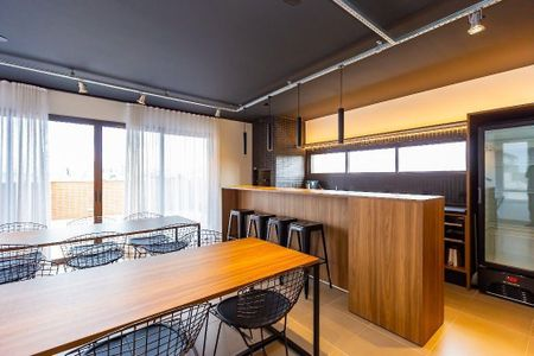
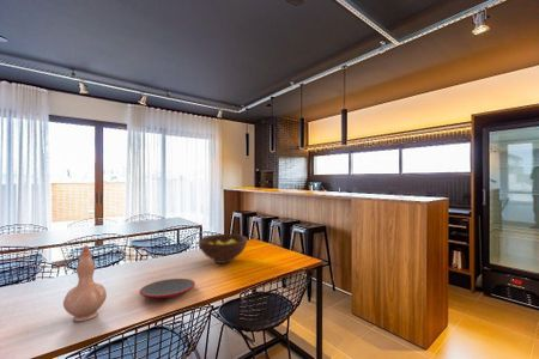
+ fruit bowl [198,233,248,264]
+ plate [139,278,196,299]
+ vase [62,244,108,322]
